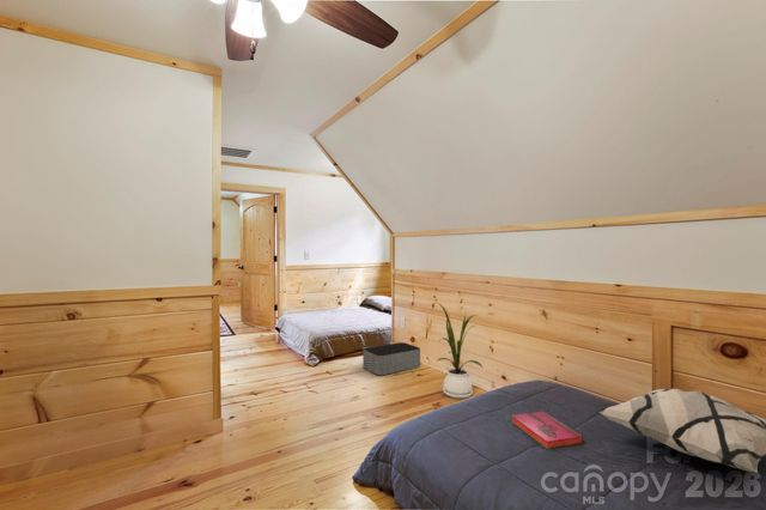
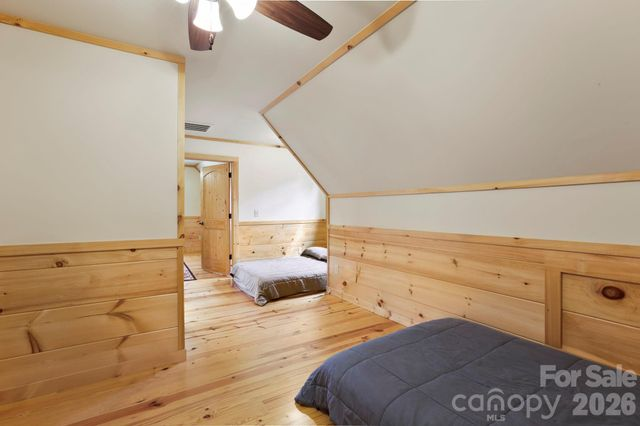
- hardback book [511,411,584,450]
- house plant [434,300,484,400]
- decorative pillow [597,388,766,473]
- storage bin [361,341,421,376]
